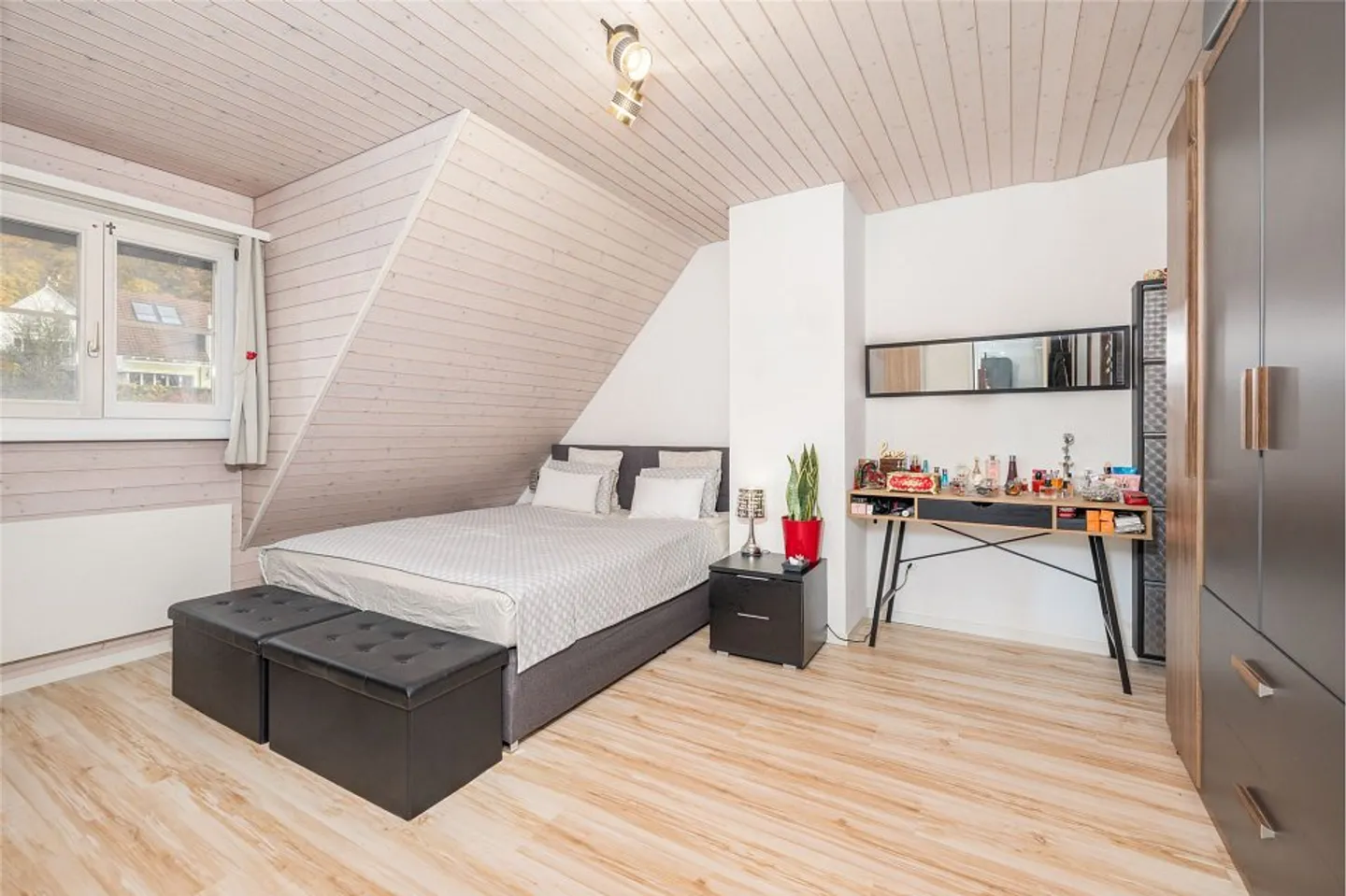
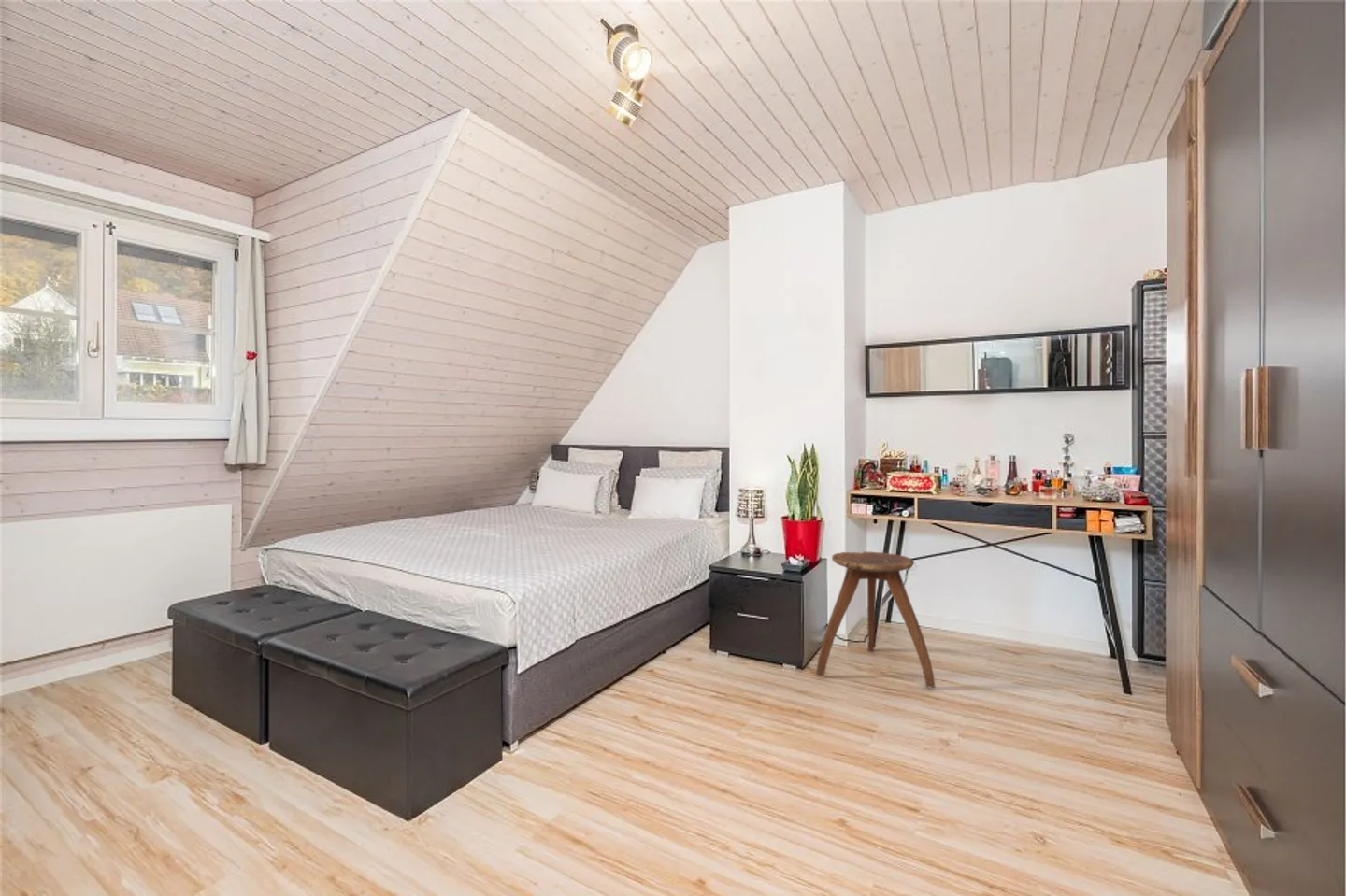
+ stool [815,550,936,689]
